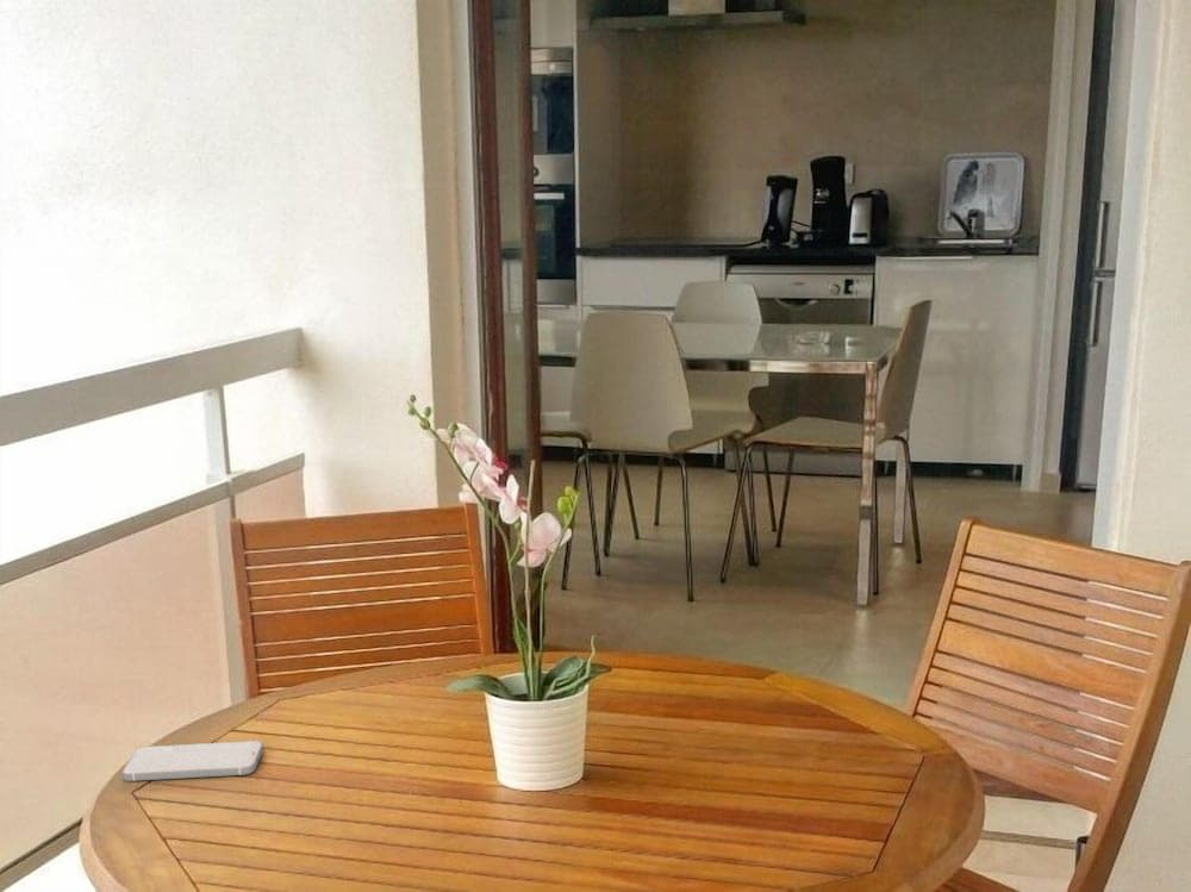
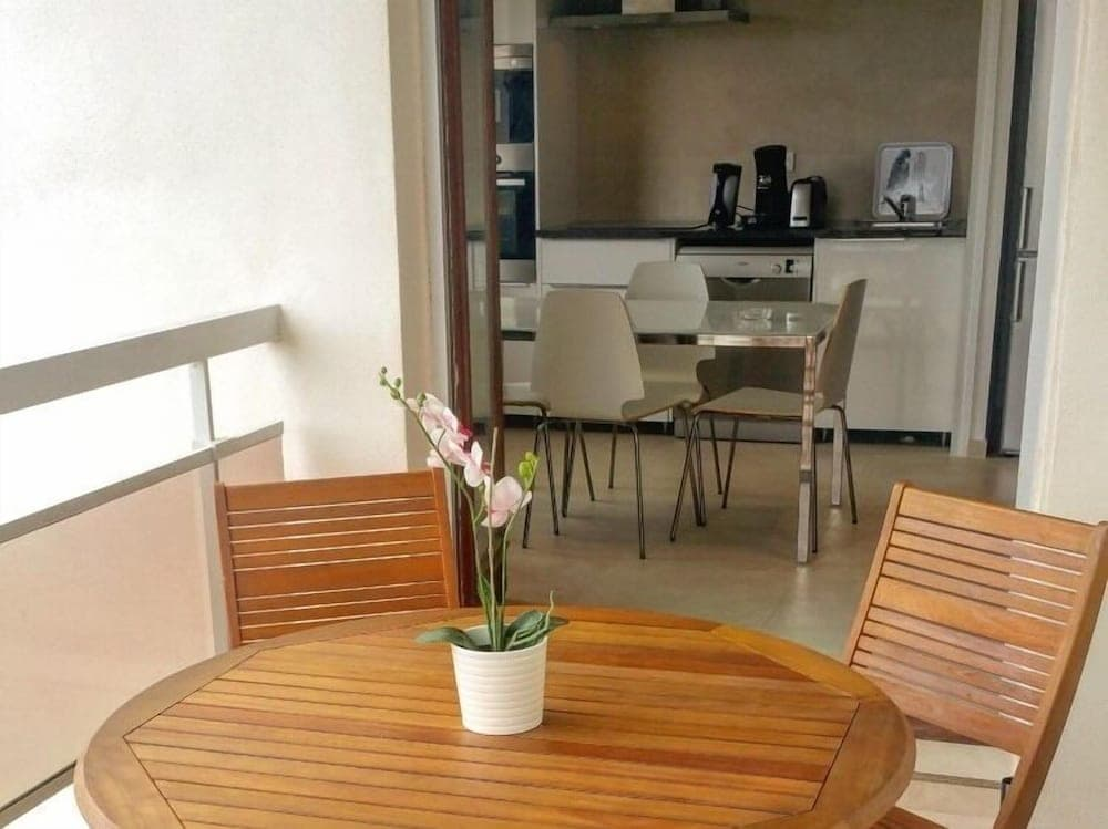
- smartphone [120,740,264,782]
